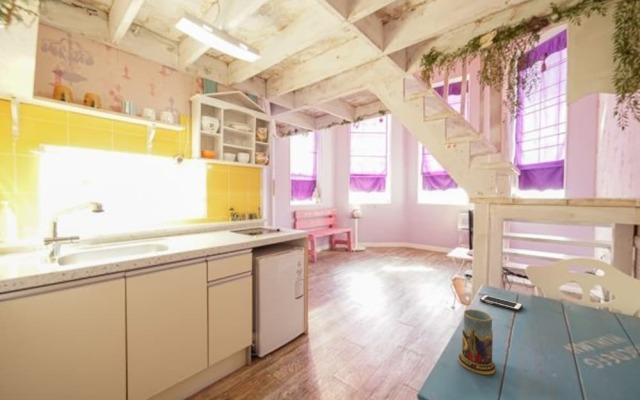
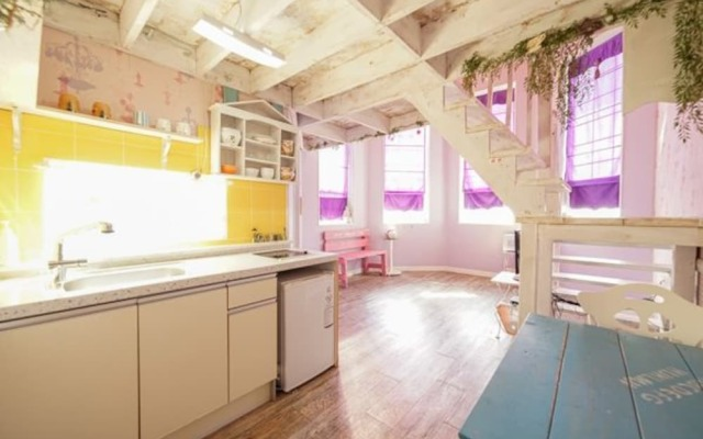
- mug [458,308,497,375]
- cell phone [479,294,524,312]
